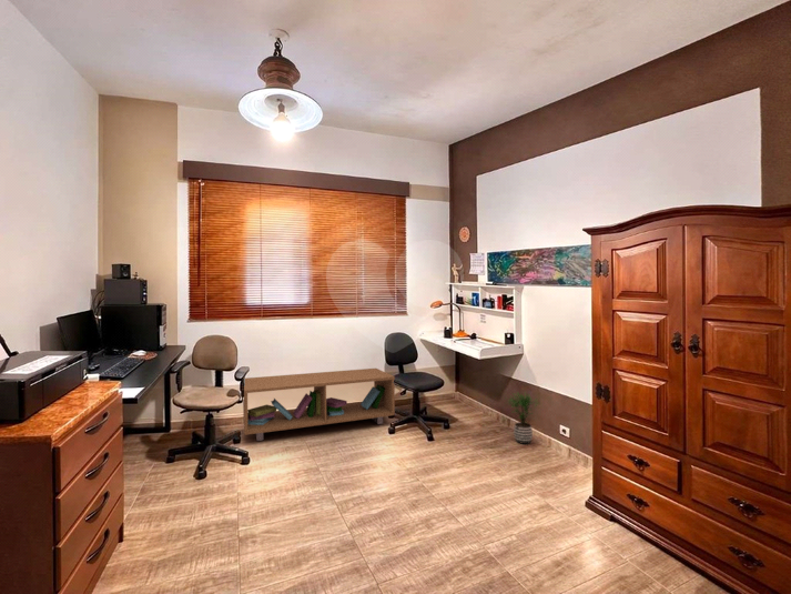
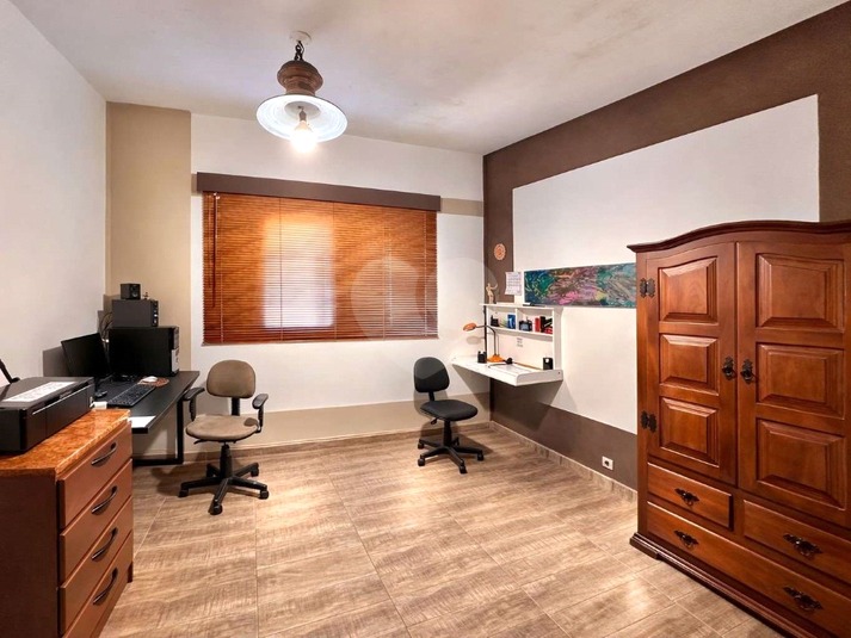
- potted plant [504,391,540,445]
- storage bench [242,368,396,442]
